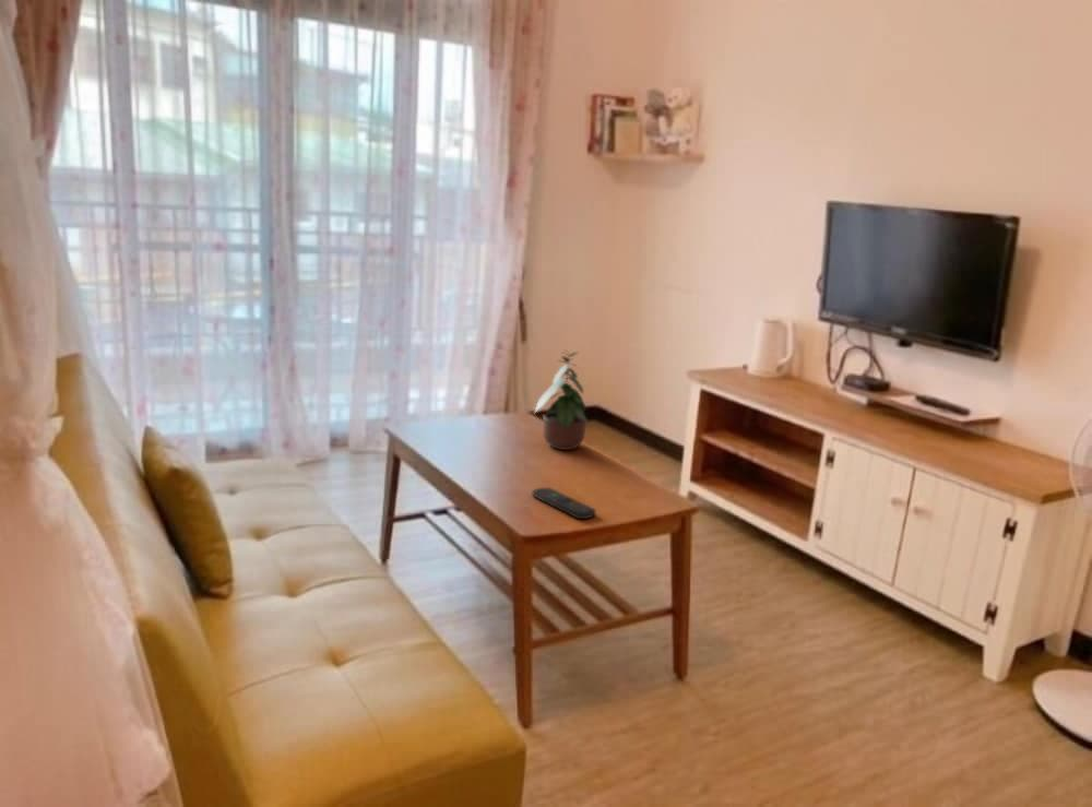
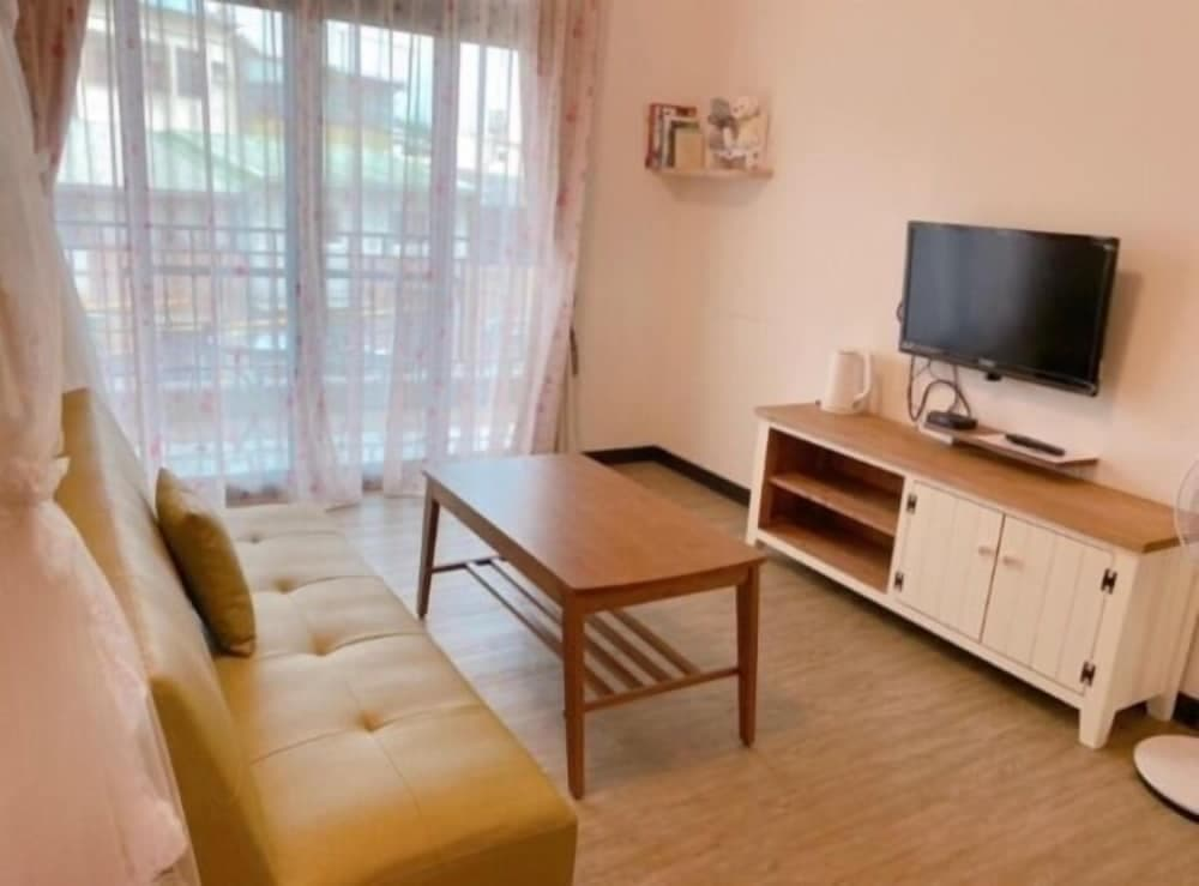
- potted plant [532,347,589,451]
- remote control [531,486,597,520]
